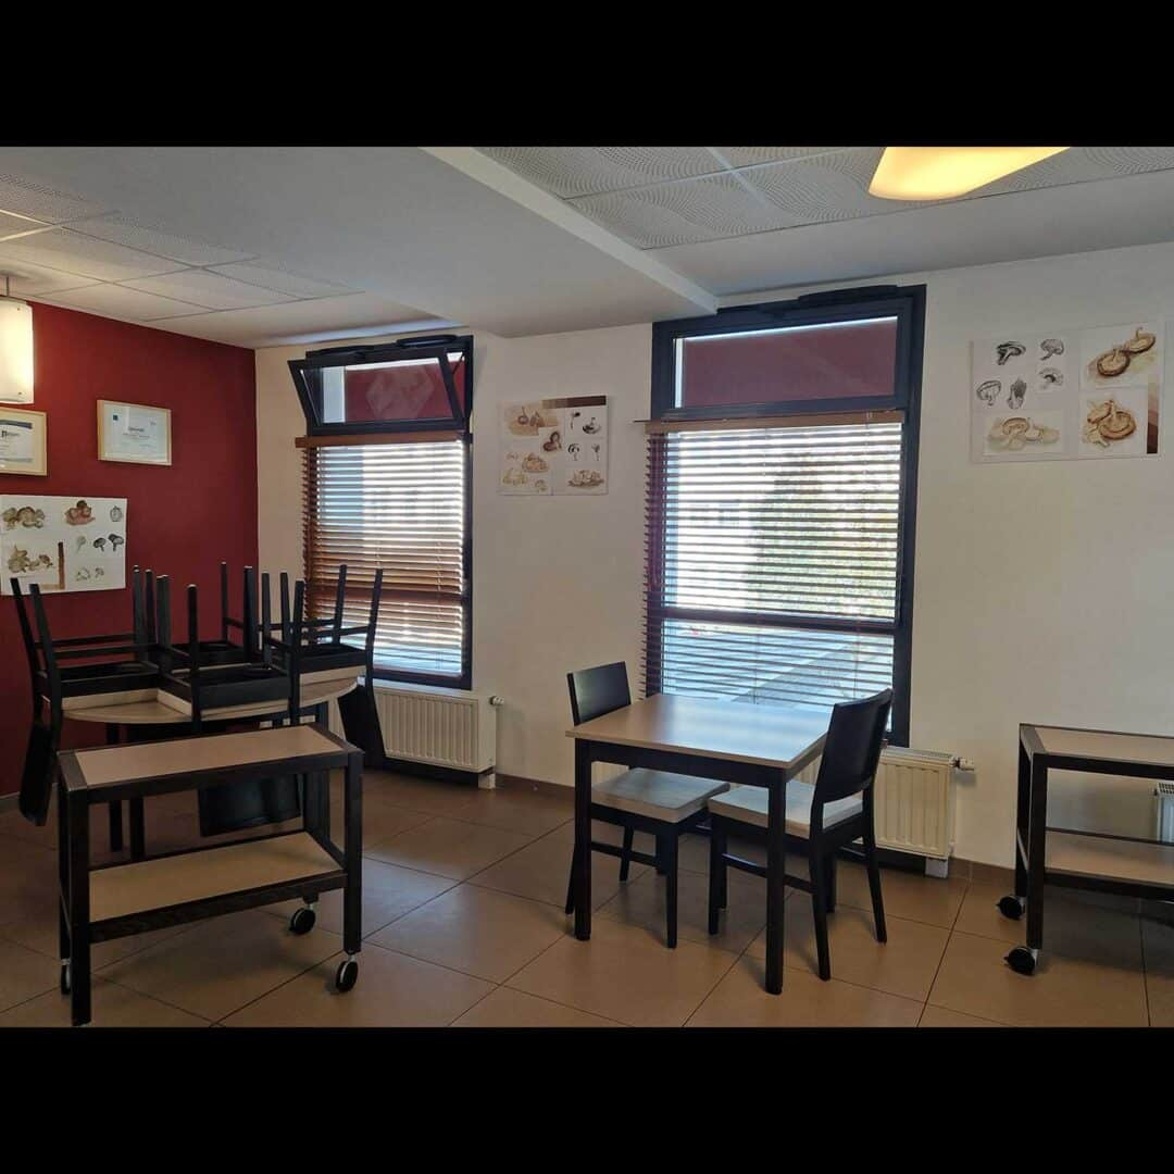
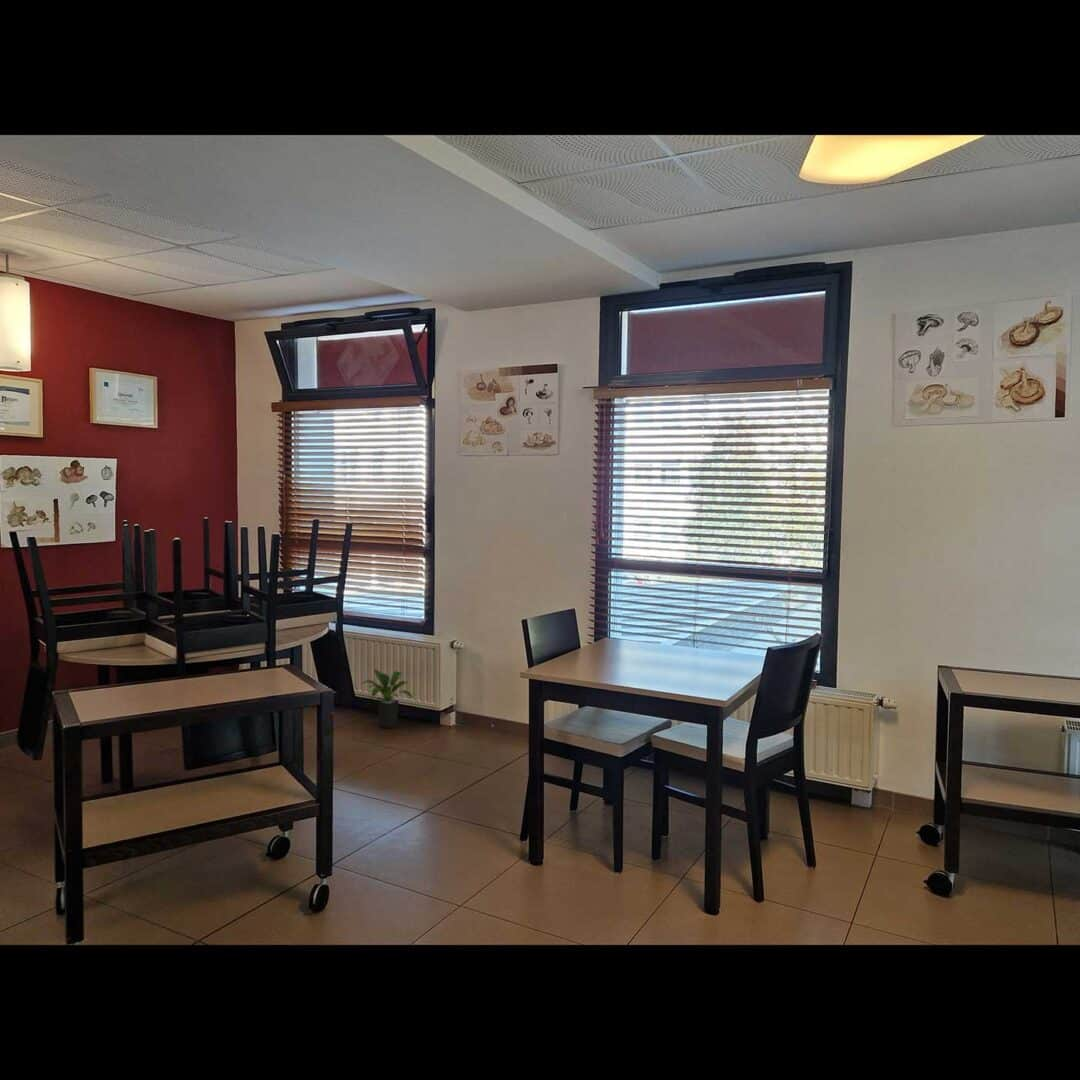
+ potted plant [358,668,414,730]
